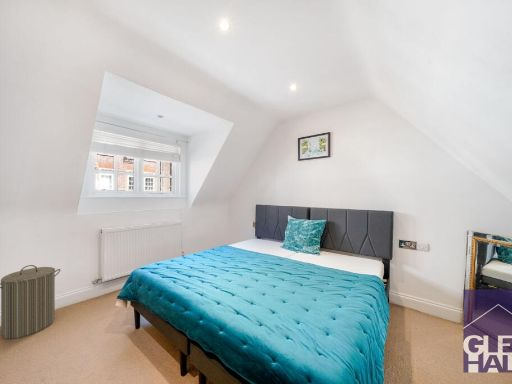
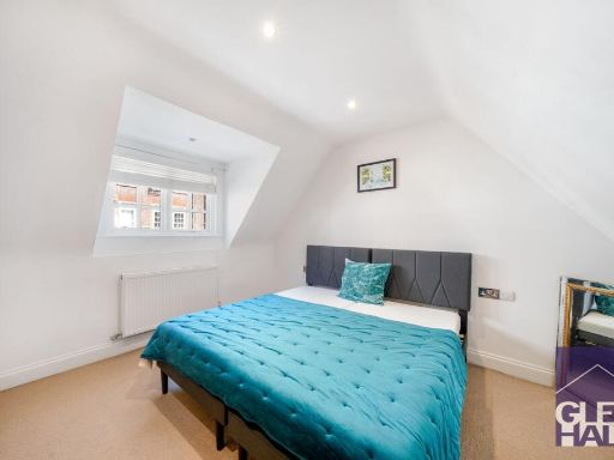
- laundry hamper [0,264,61,340]
